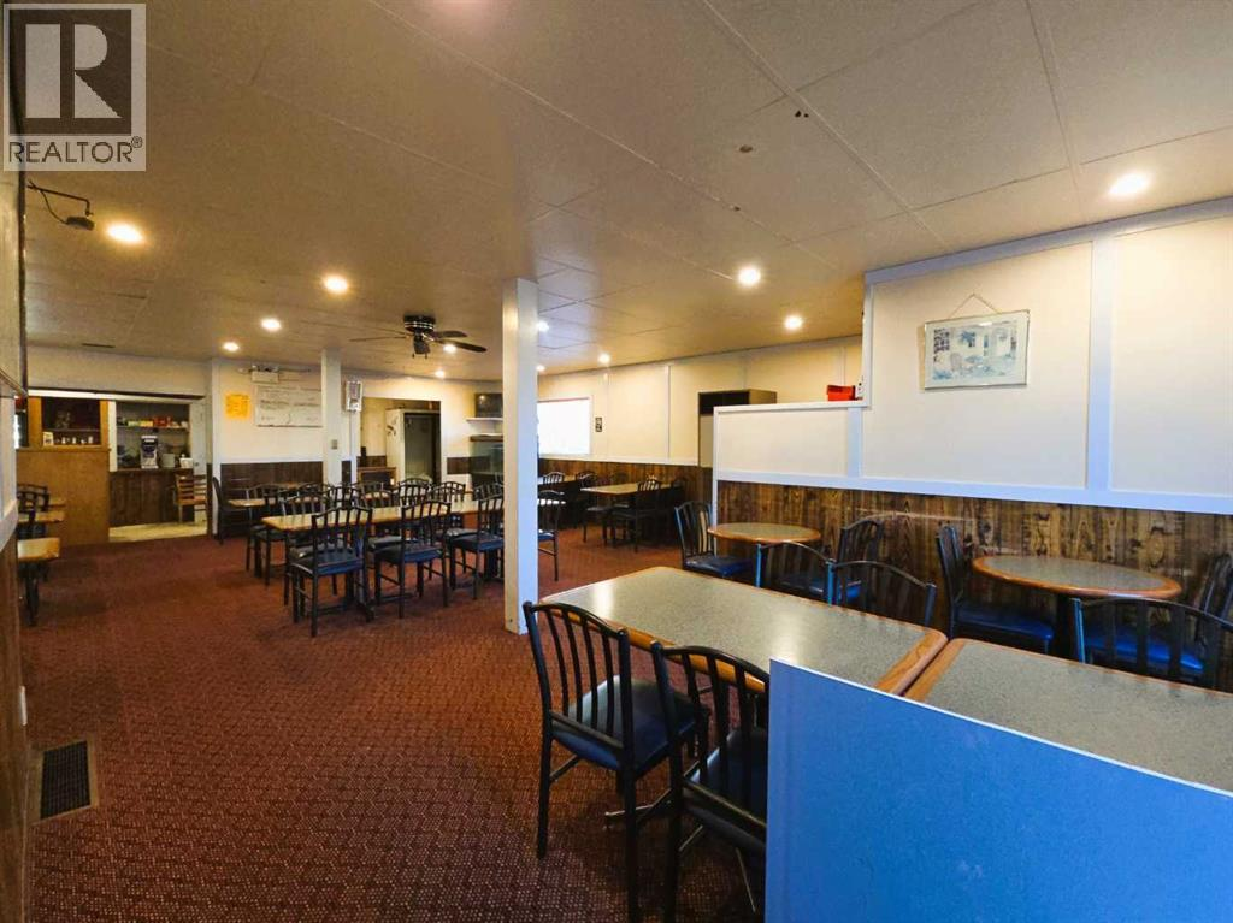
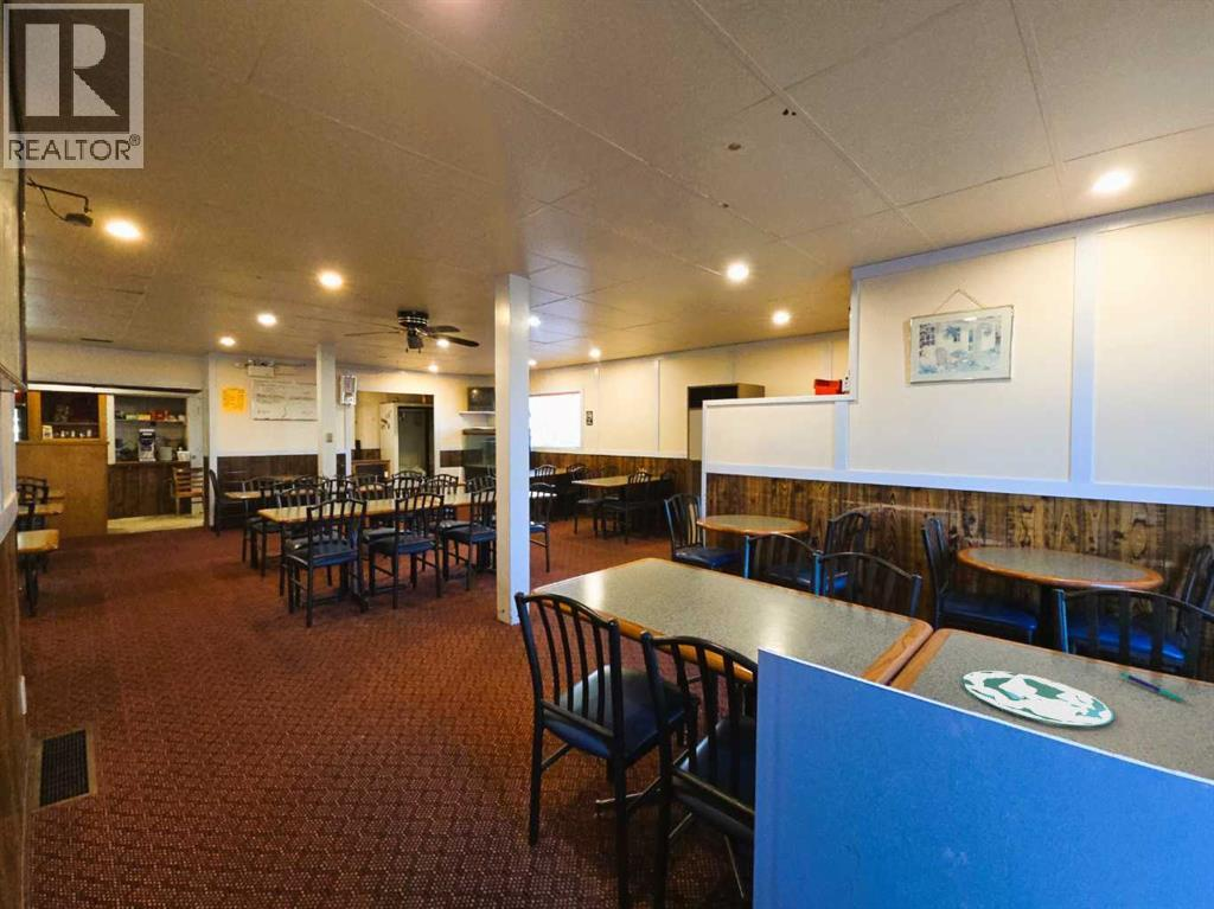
+ plate [960,670,1114,728]
+ pen [1119,671,1189,704]
